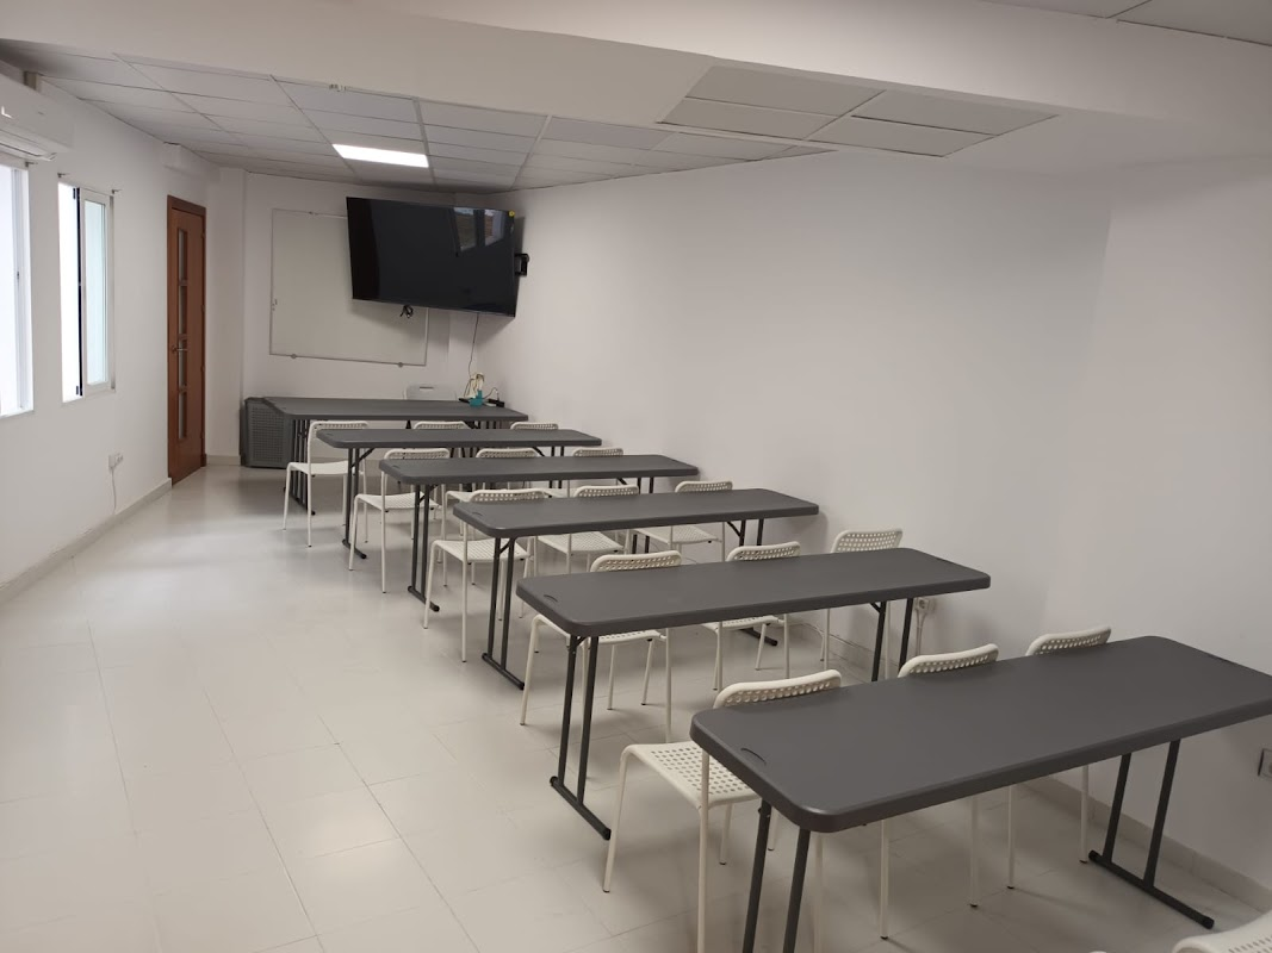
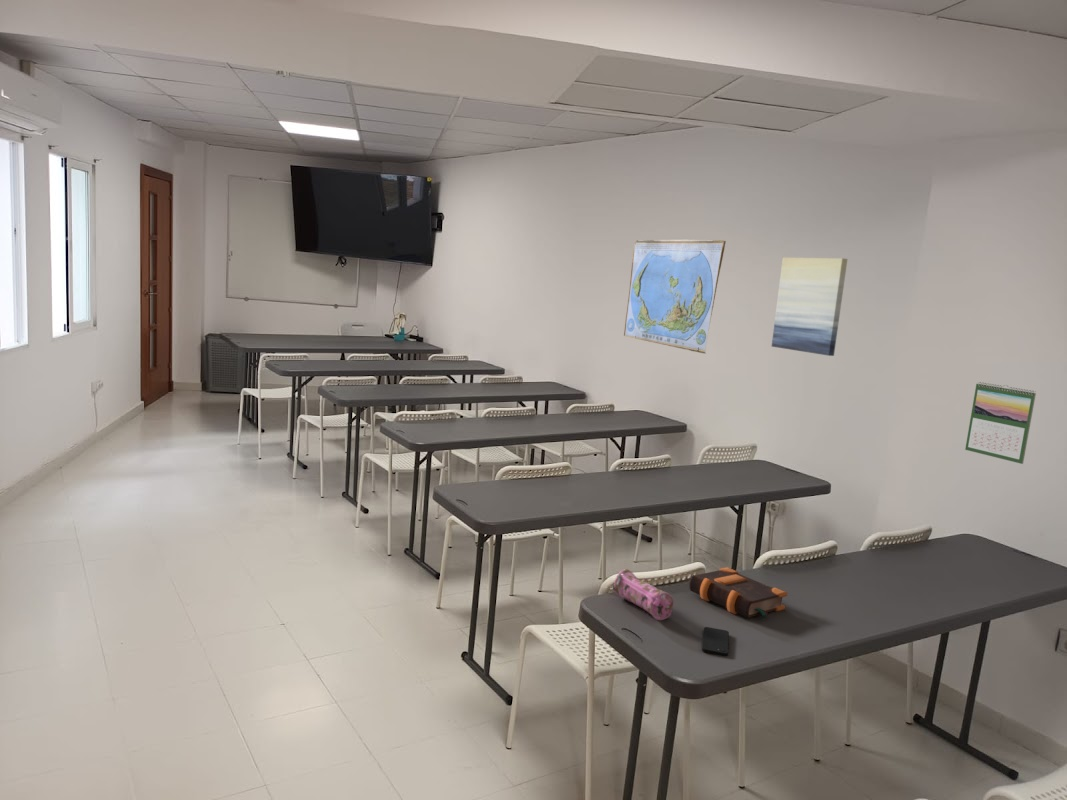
+ bible [688,566,788,619]
+ smartphone [701,626,730,657]
+ calendar [964,381,1037,465]
+ world map [623,239,727,355]
+ wall art [771,257,848,357]
+ pencil case [612,568,675,621]
